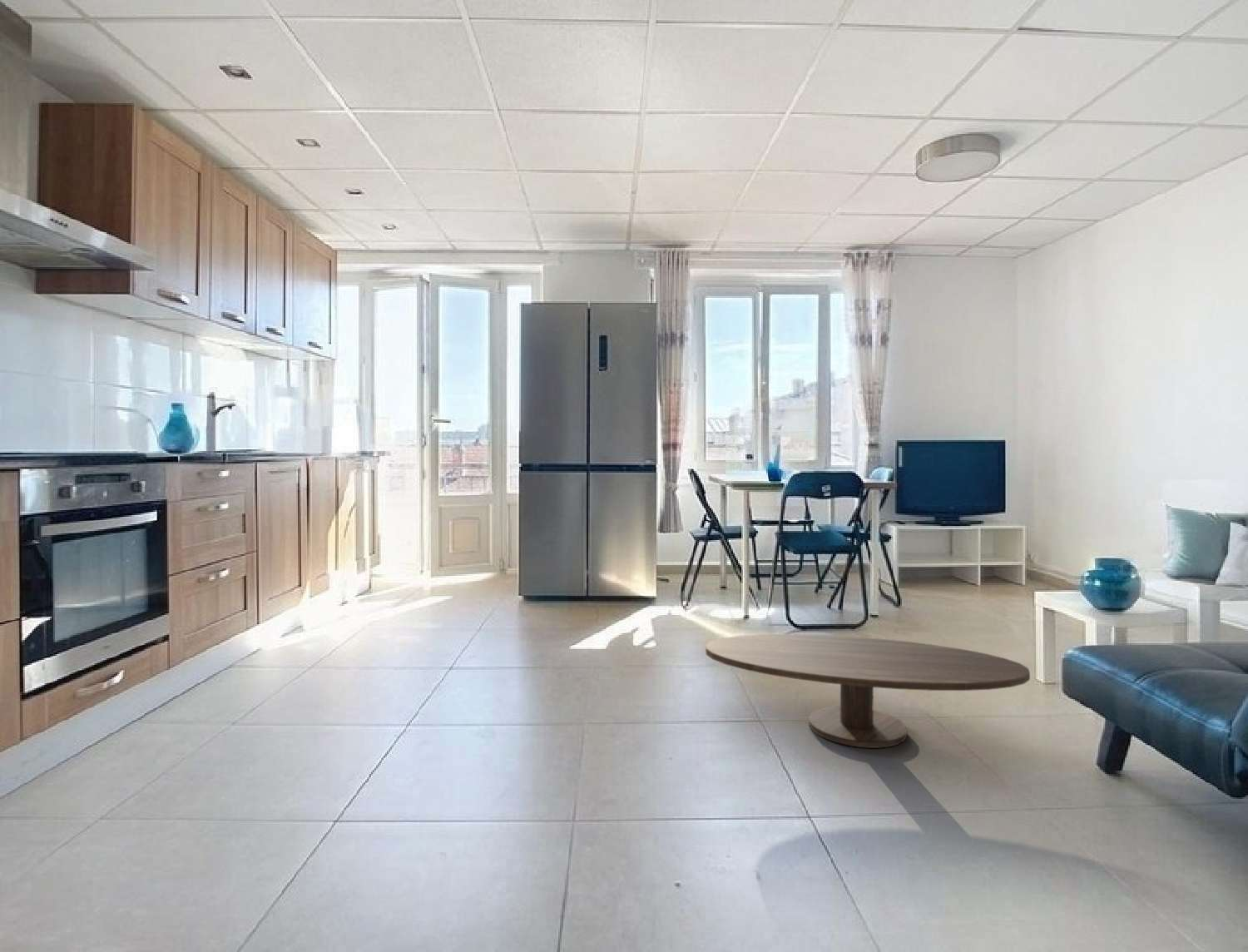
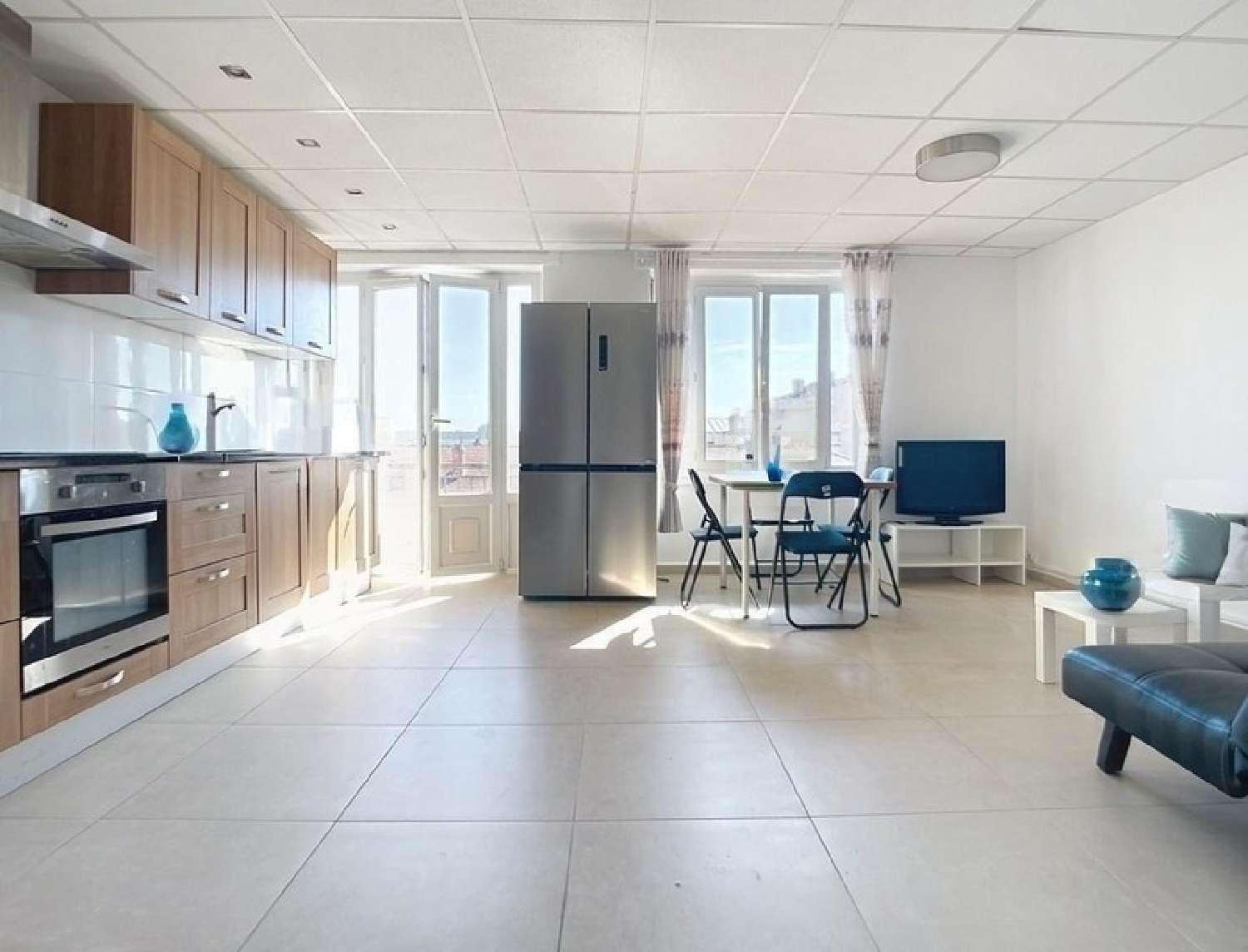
- coffee table [705,633,1031,749]
